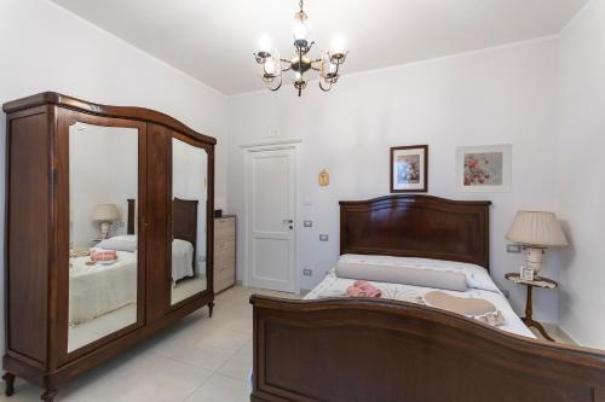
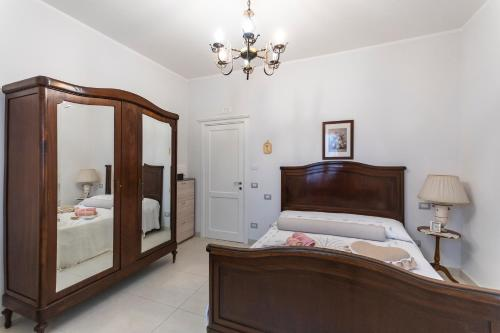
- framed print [454,142,513,194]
